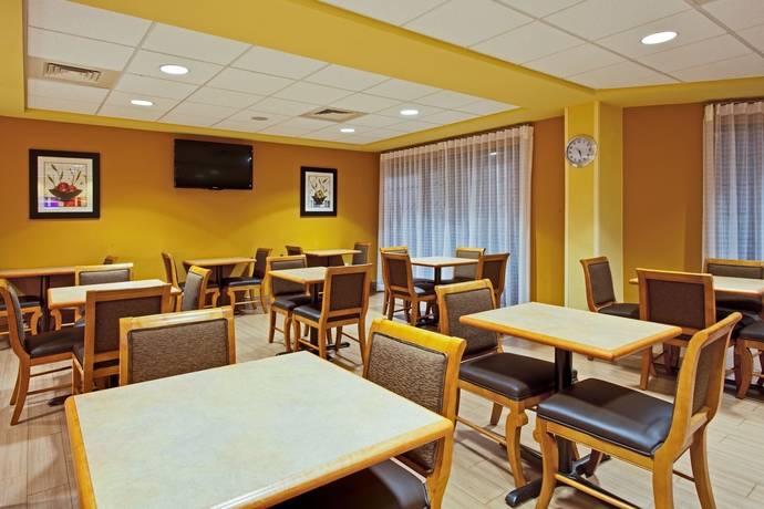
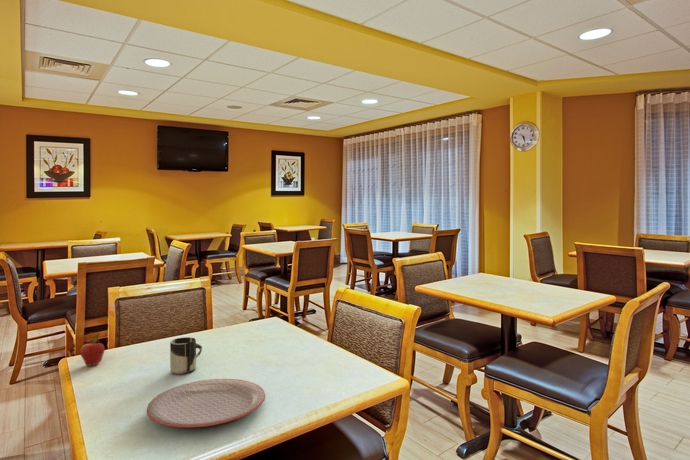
+ plate [146,378,266,428]
+ cup [169,336,203,375]
+ fruit [79,332,106,367]
